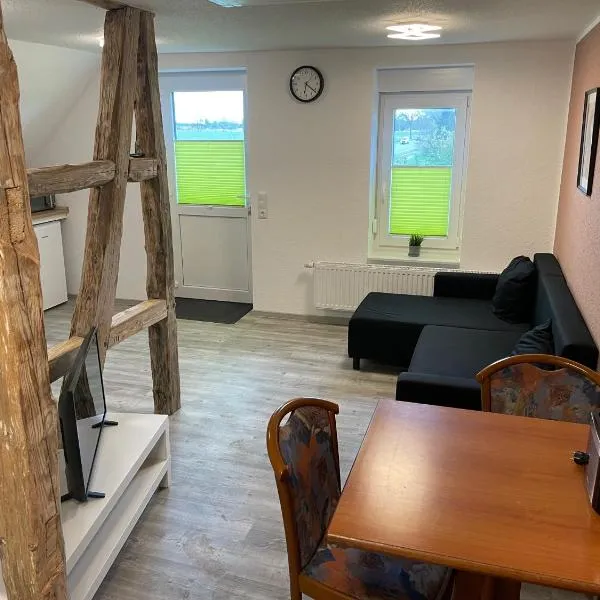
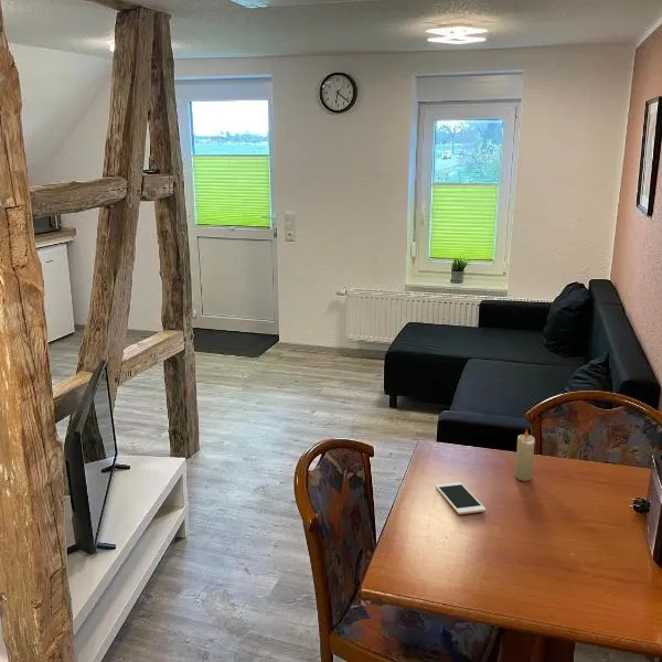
+ candle [514,428,536,482]
+ cell phone [435,481,487,515]
